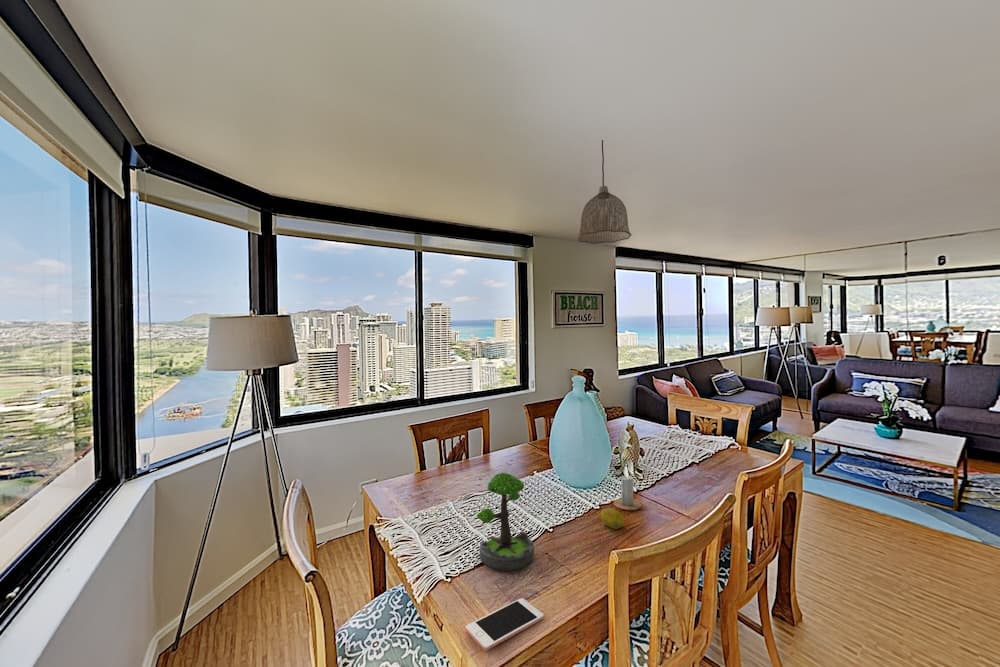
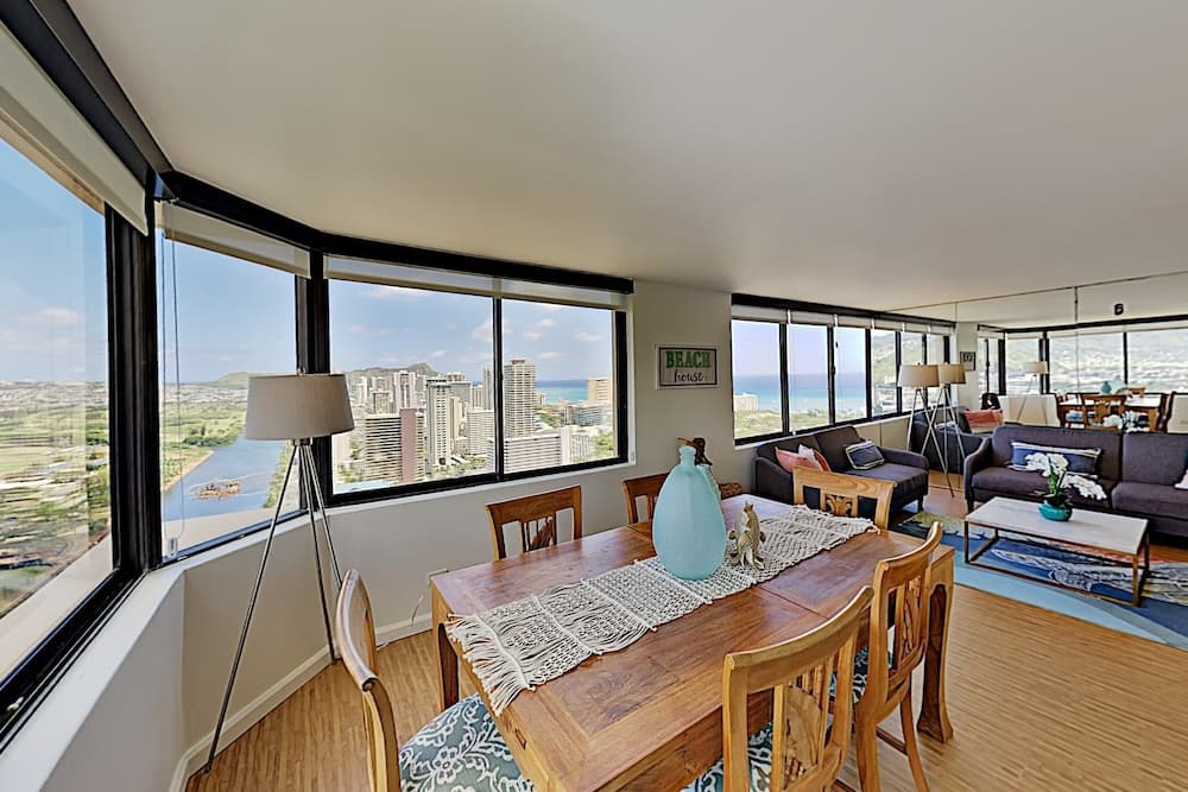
- cell phone [465,597,545,652]
- fruit [600,507,626,530]
- candle [613,465,643,511]
- plant [476,472,535,572]
- pendant lamp [576,139,632,245]
